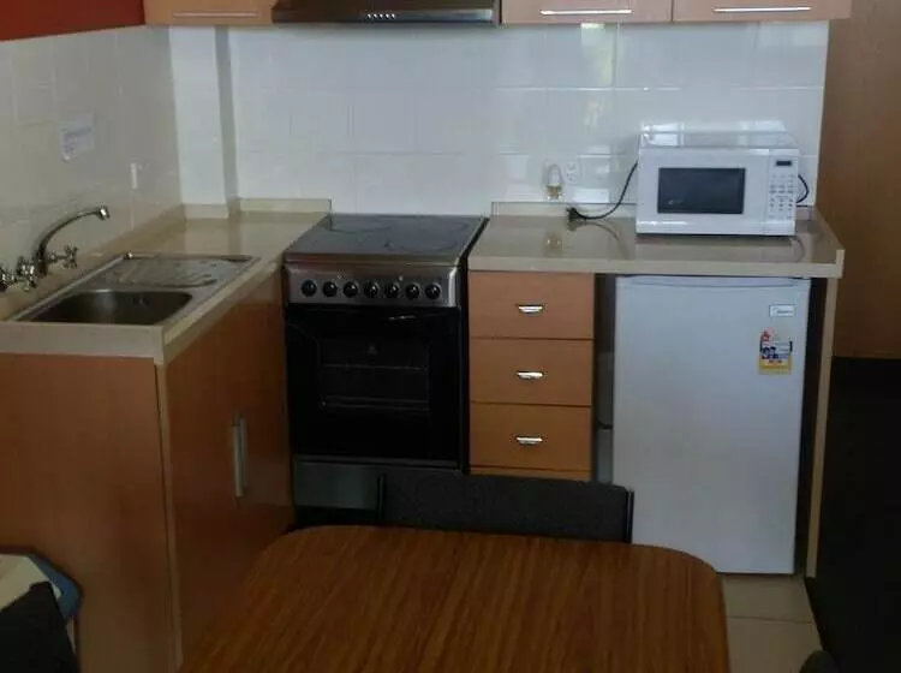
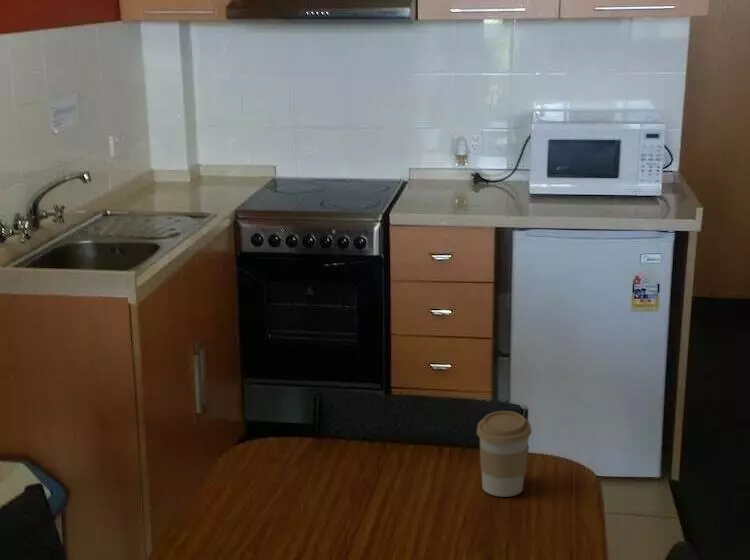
+ coffee cup [476,410,533,498]
